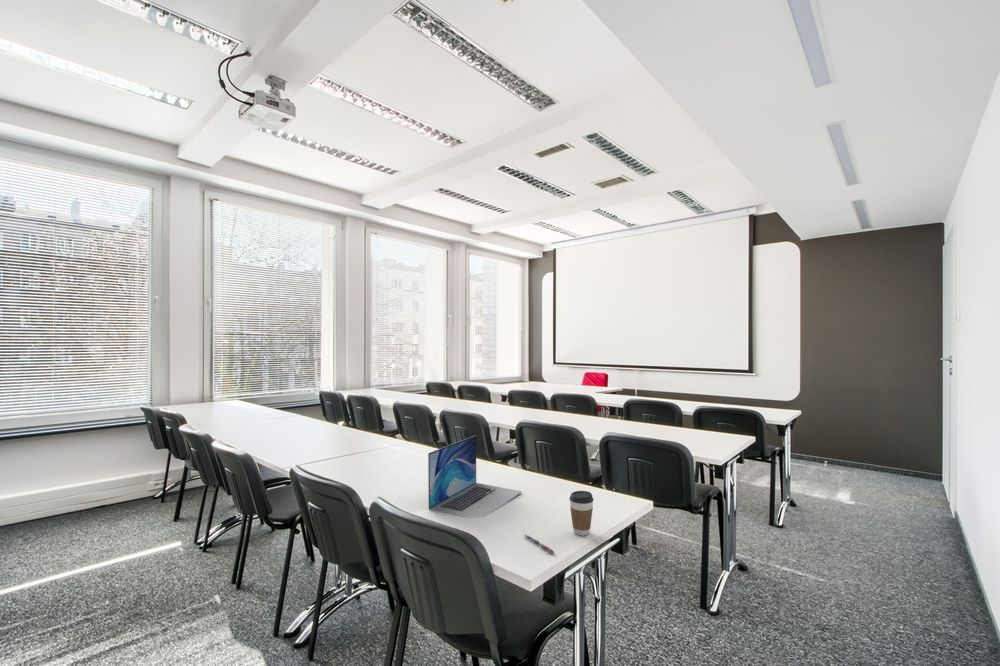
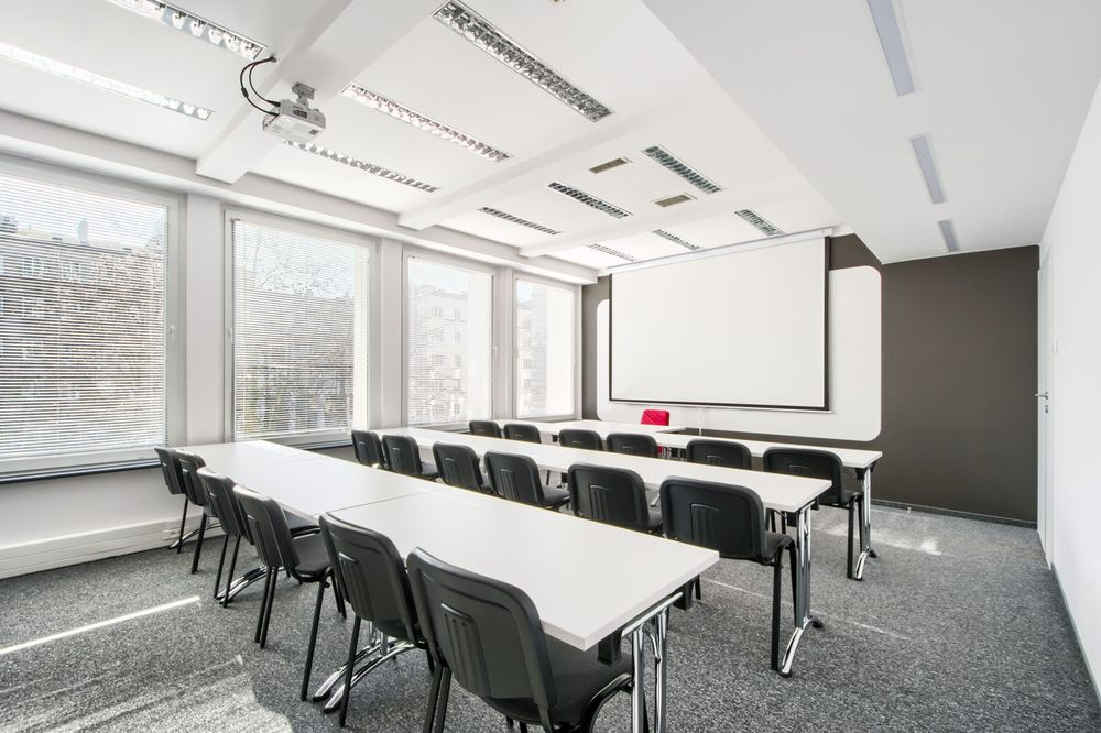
- coffee cup [568,490,594,537]
- pen [523,533,555,555]
- laptop [427,434,523,519]
